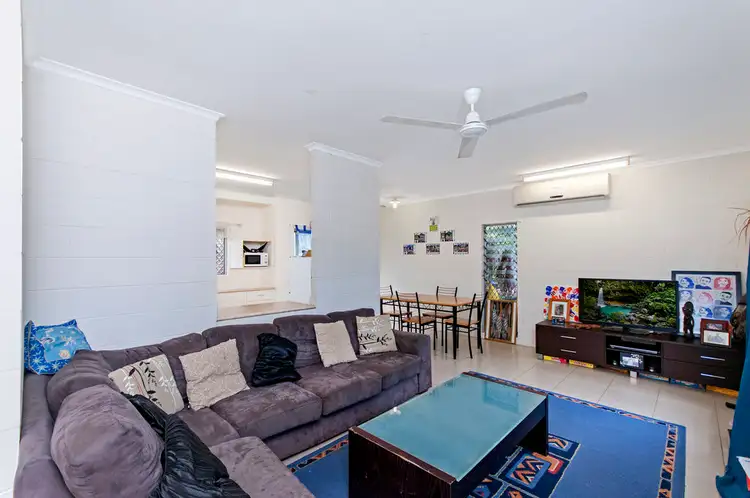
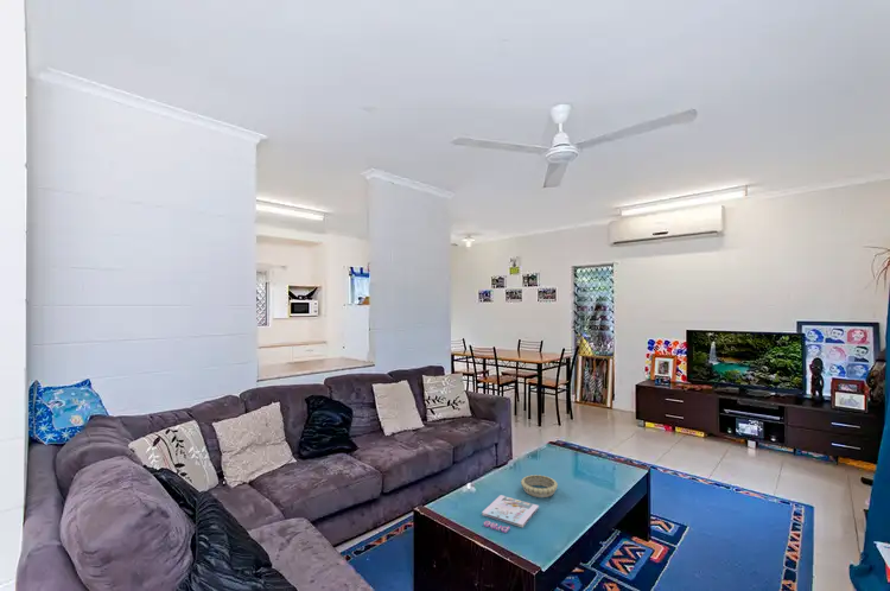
+ magazine [481,494,540,534]
+ decorative bowl [520,474,559,498]
